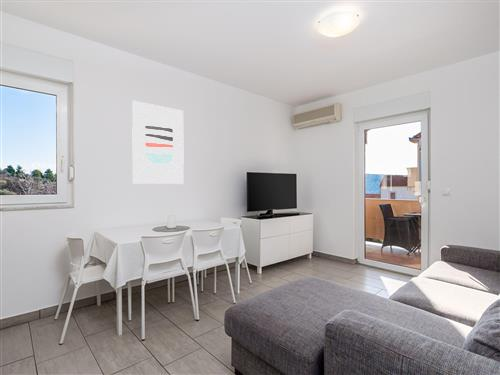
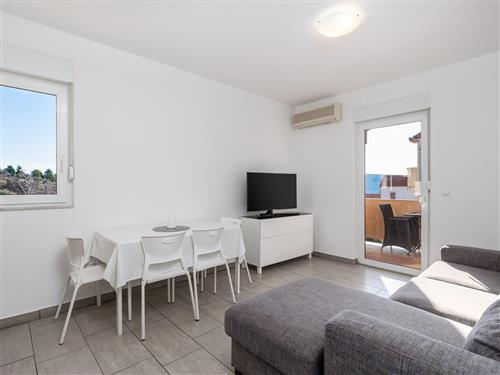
- wall art [131,100,185,185]
